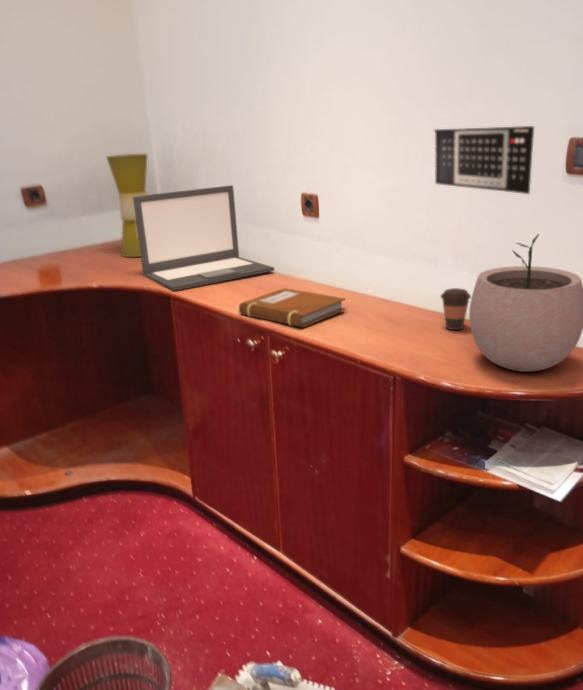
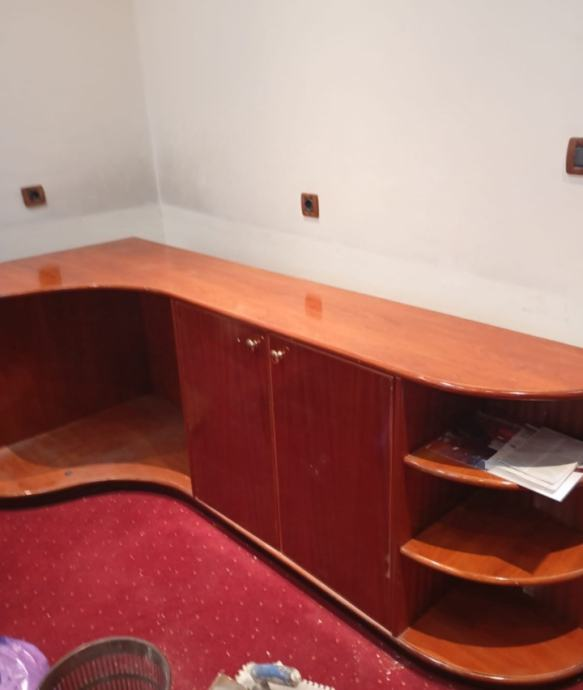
- plant pot [468,232,583,373]
- notebook [238,287,347,328]
- calendar [433,125,535,195]
- table lamp [105,153,148,258]
- coffee cup [439,287,472,331]
- laptop [133,184,275,292]
